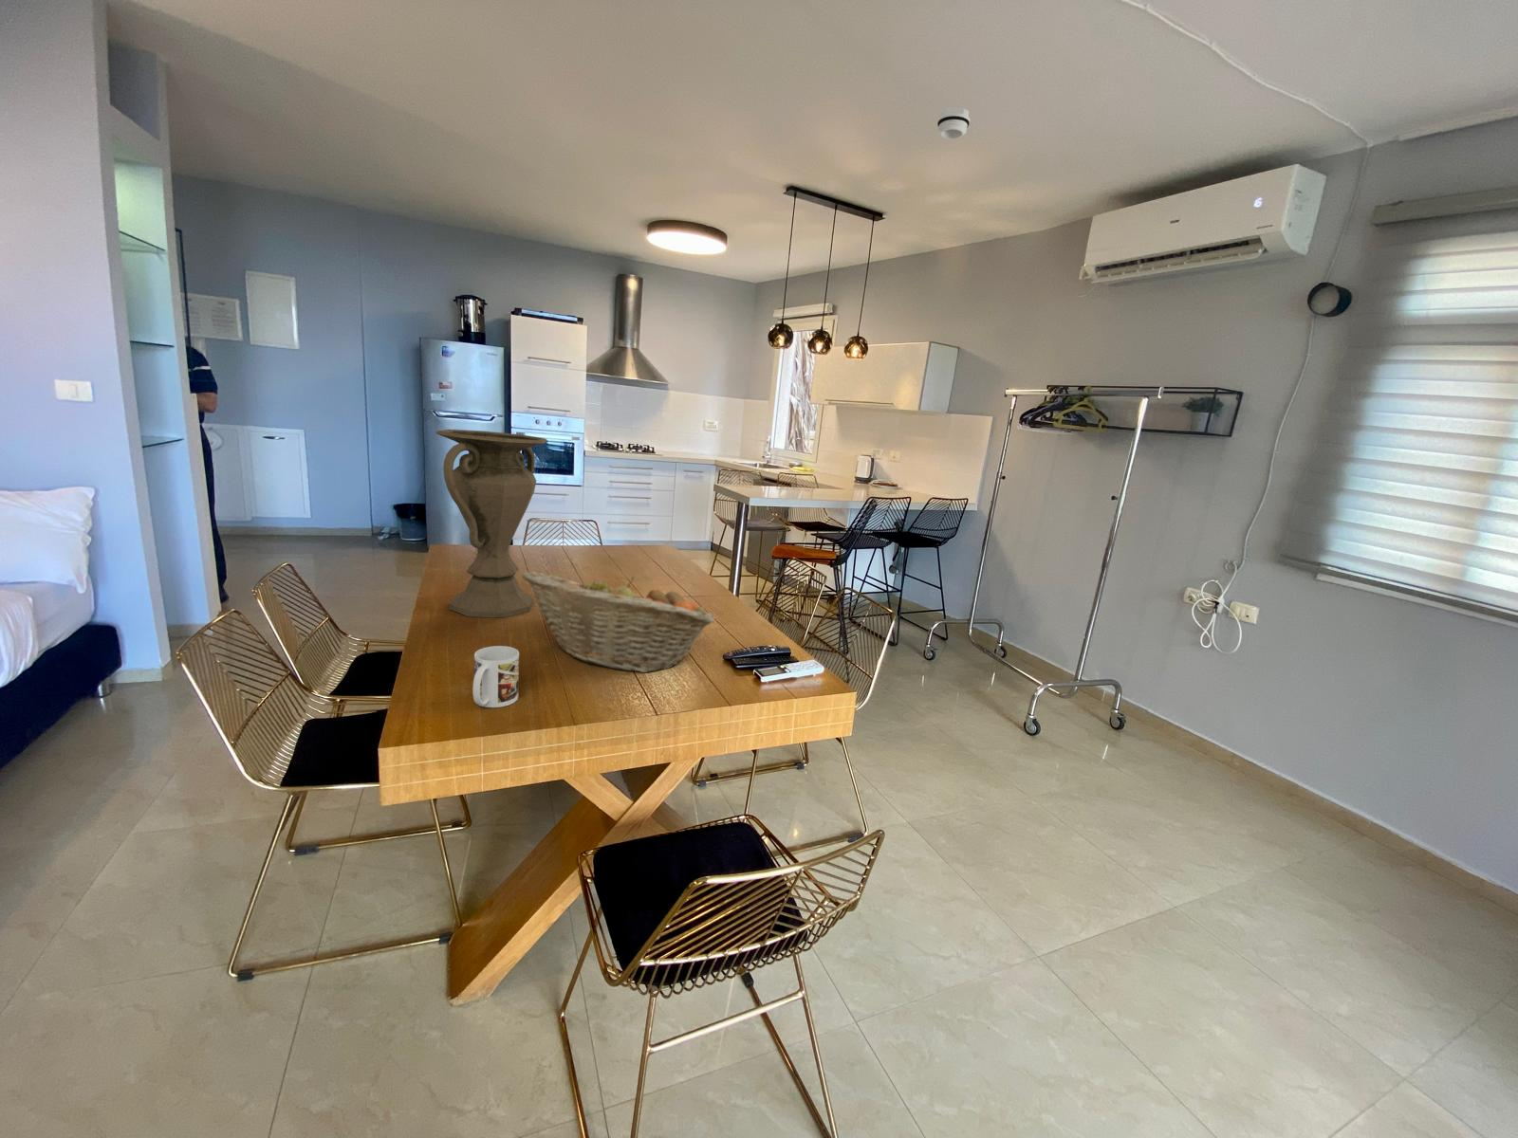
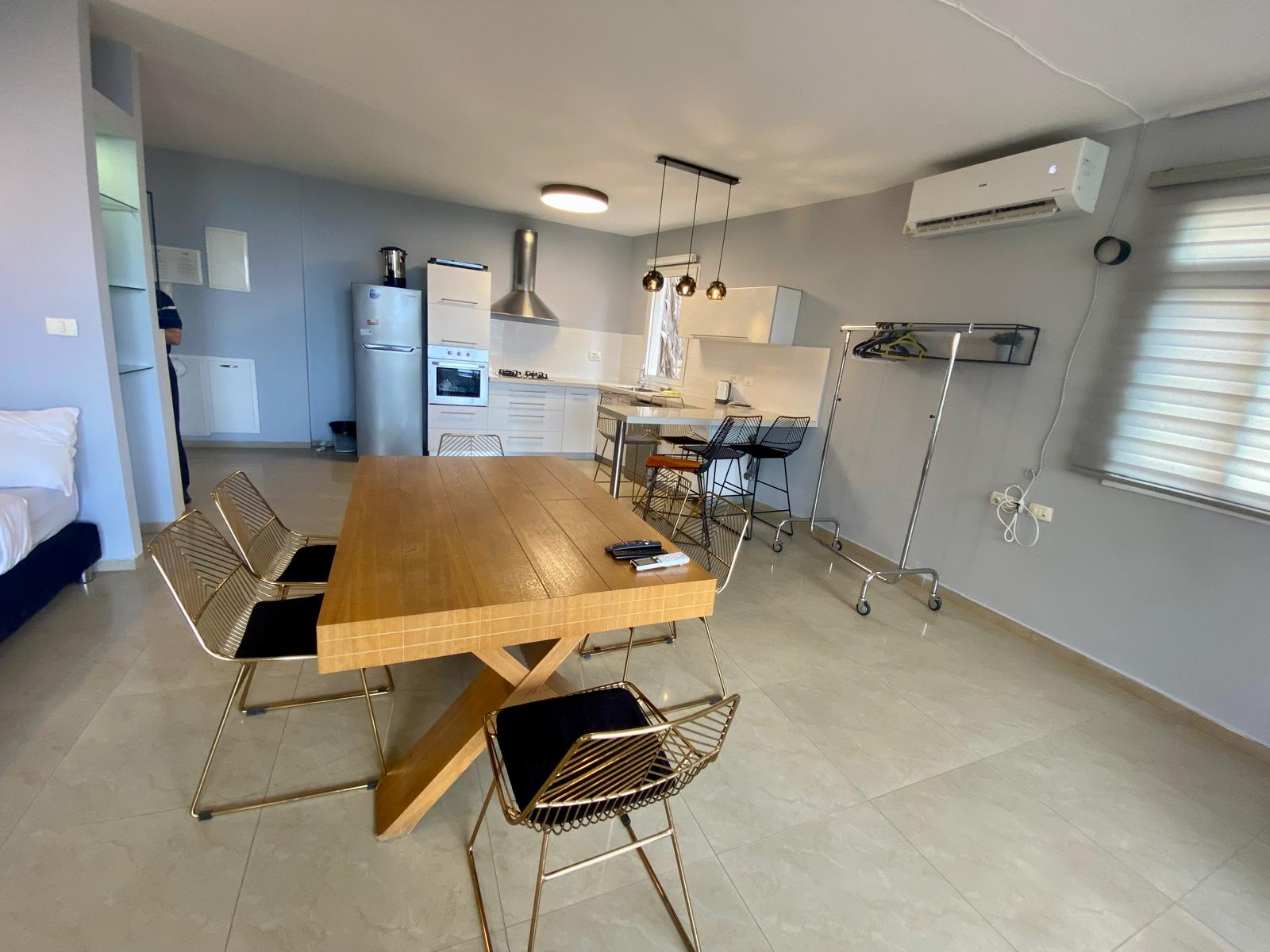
- mug [471,644,520,709]
- fruit basket [521,571,715,673]
- vase [435,429,549,618]
- smoke detector [936,106,972,140]
